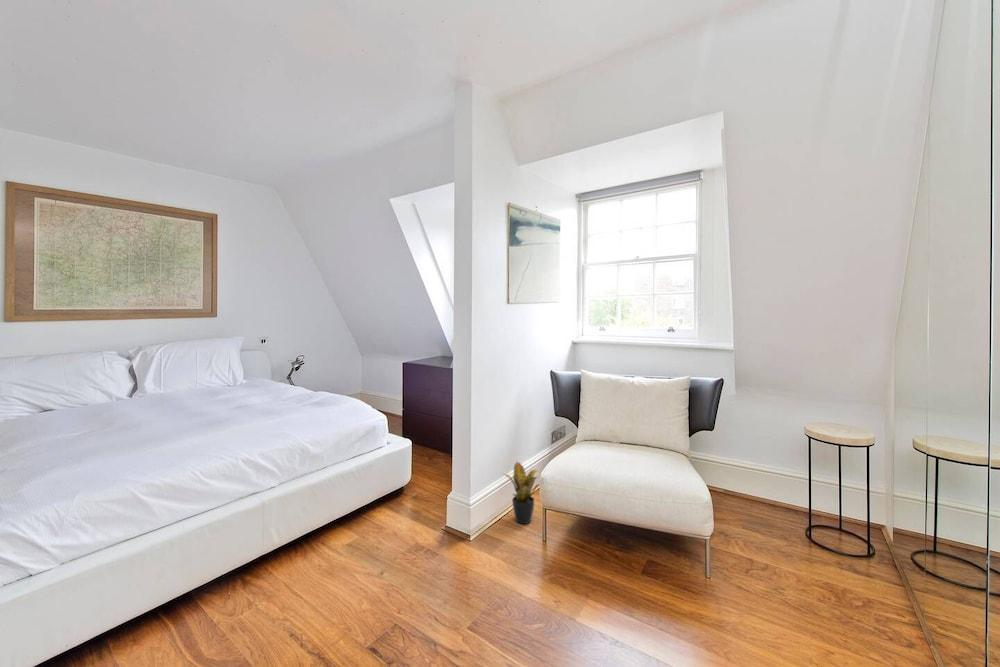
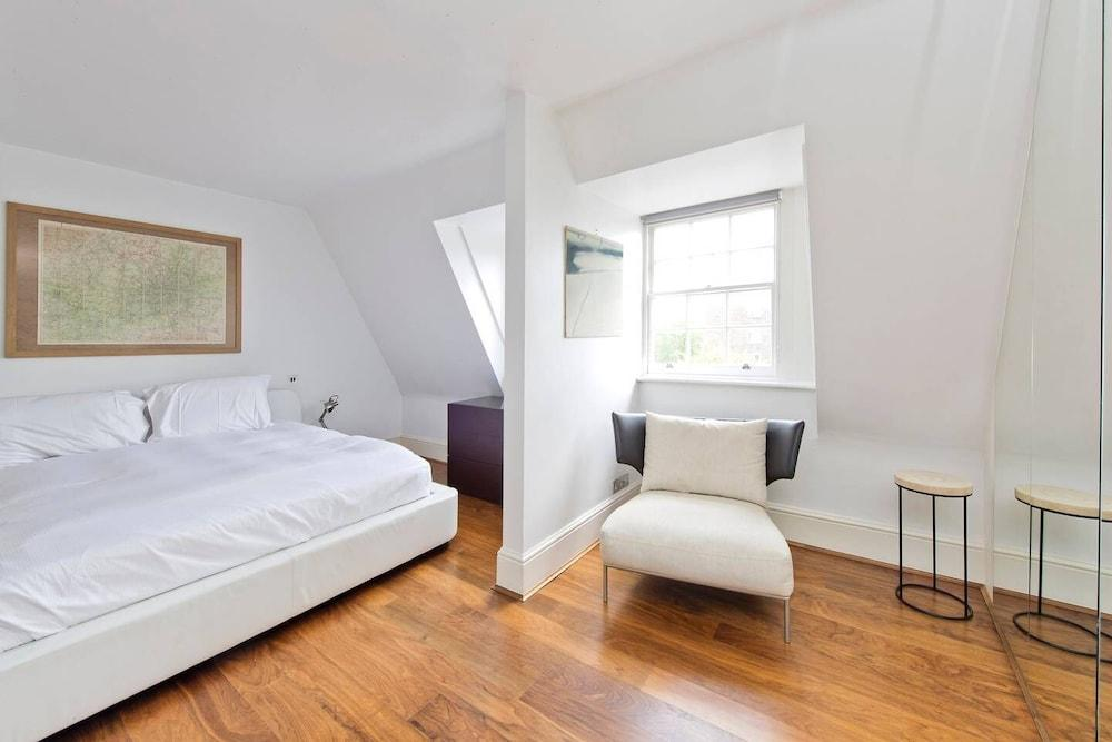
- potted plant [503,460,541,525]
